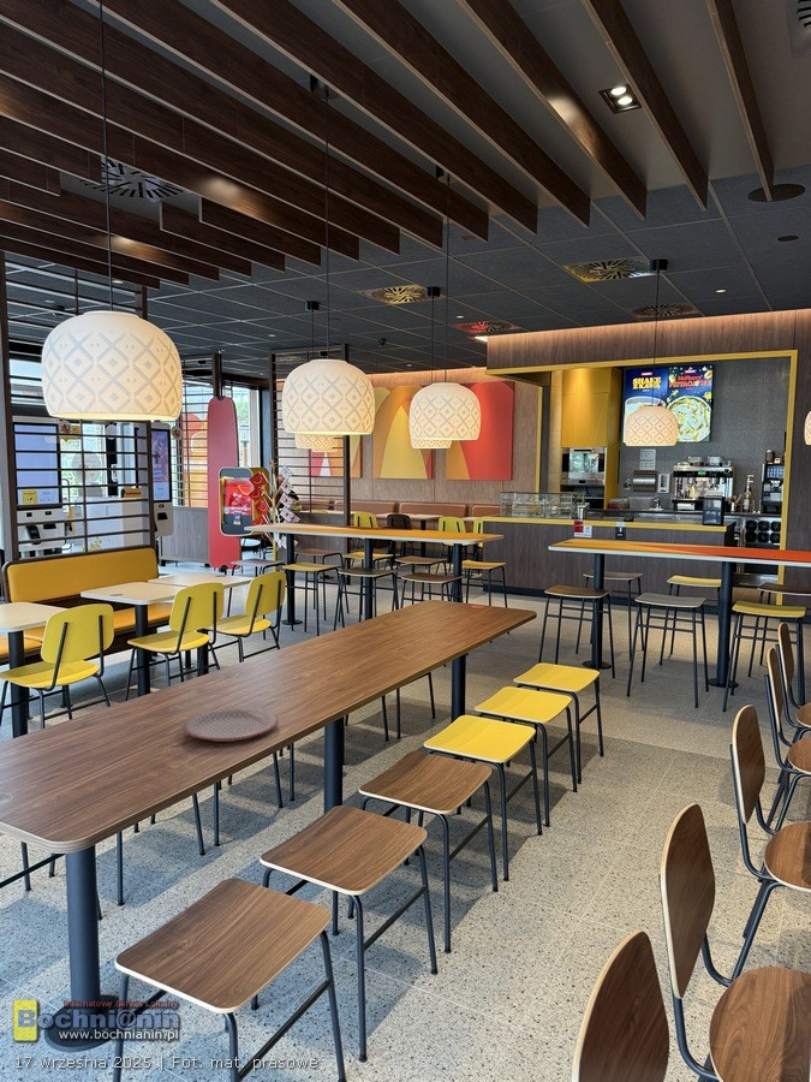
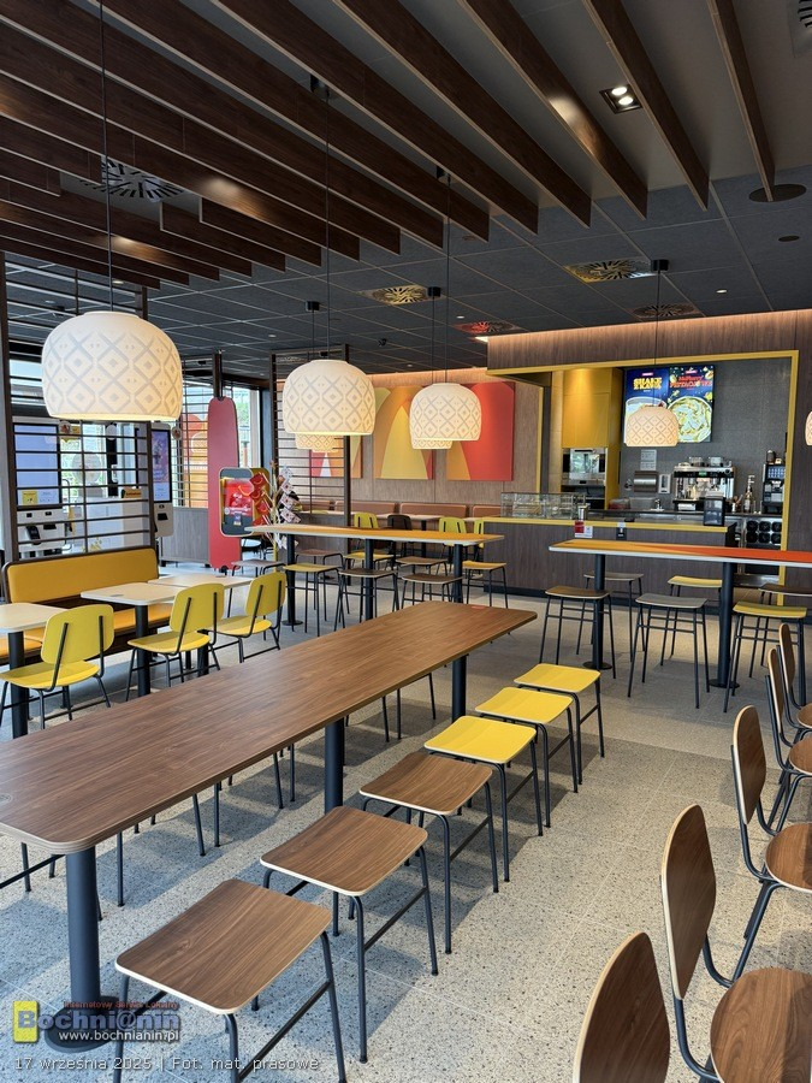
- plate [181,706,279,743]
